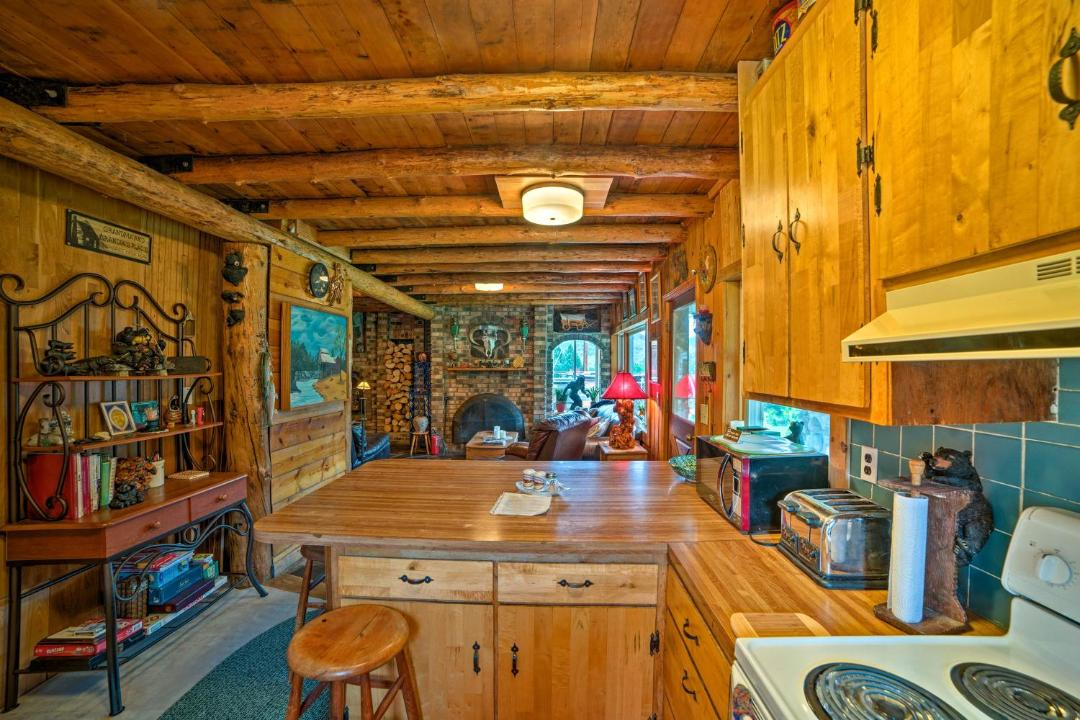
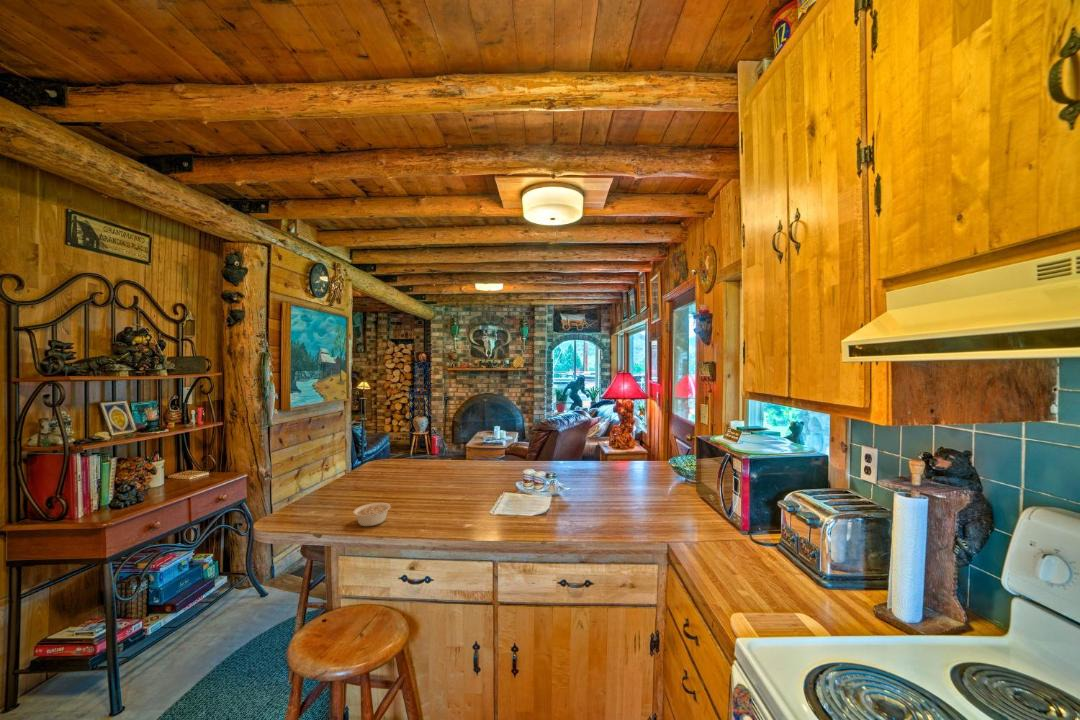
+ legume [352,501,399,527]
